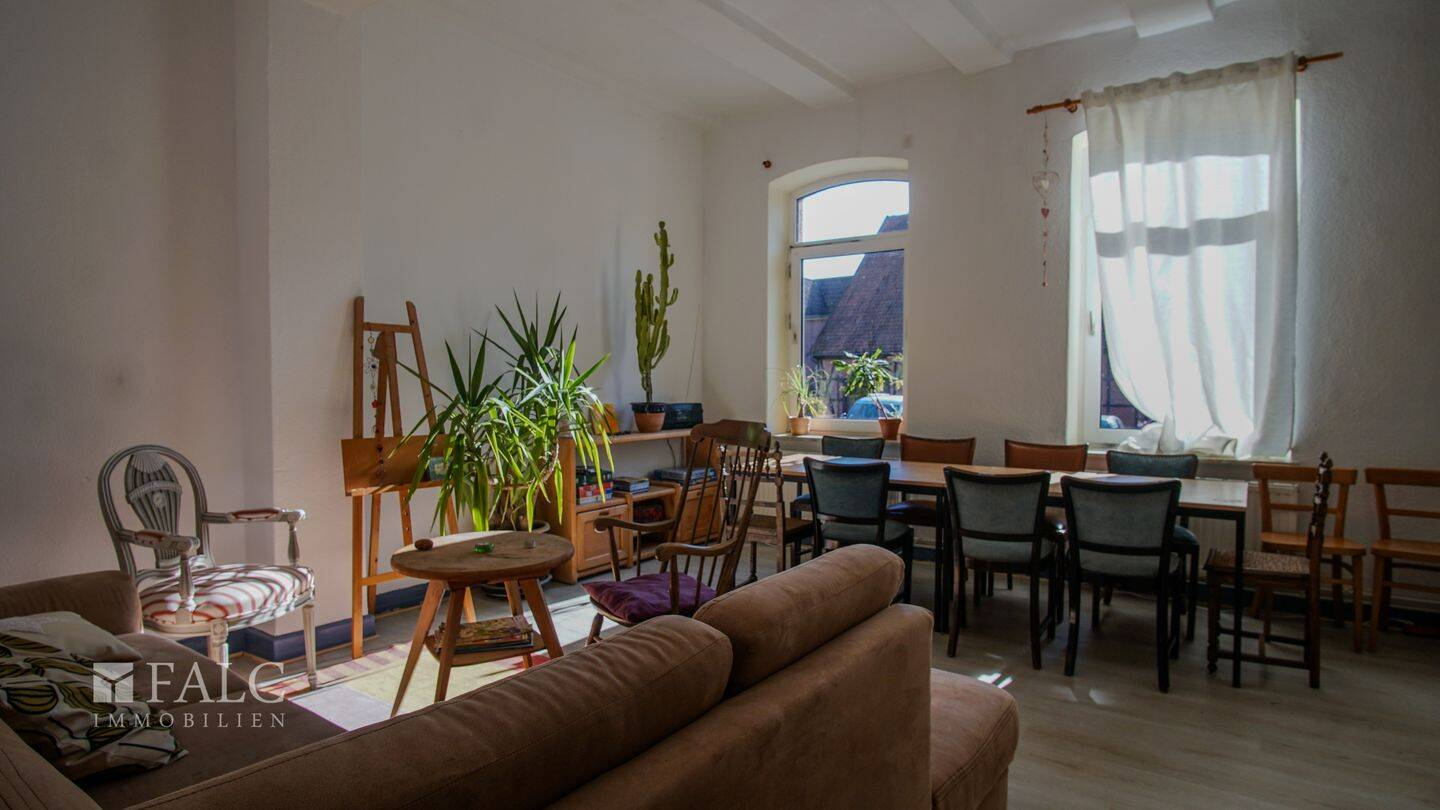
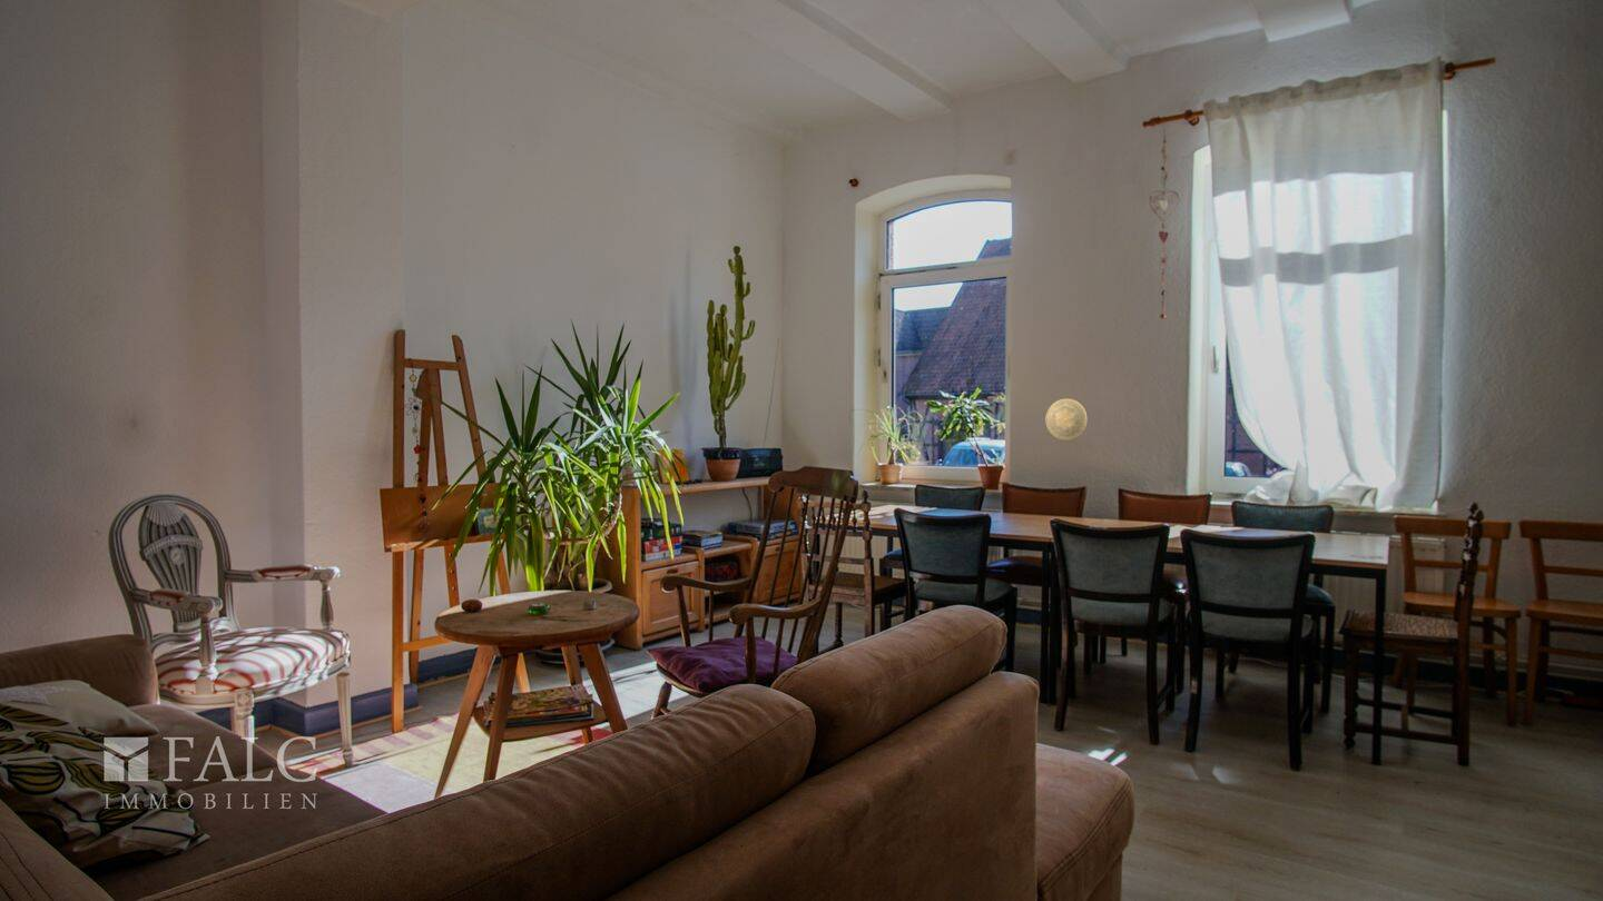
+ decorative plate [1045,398,1088,442]
